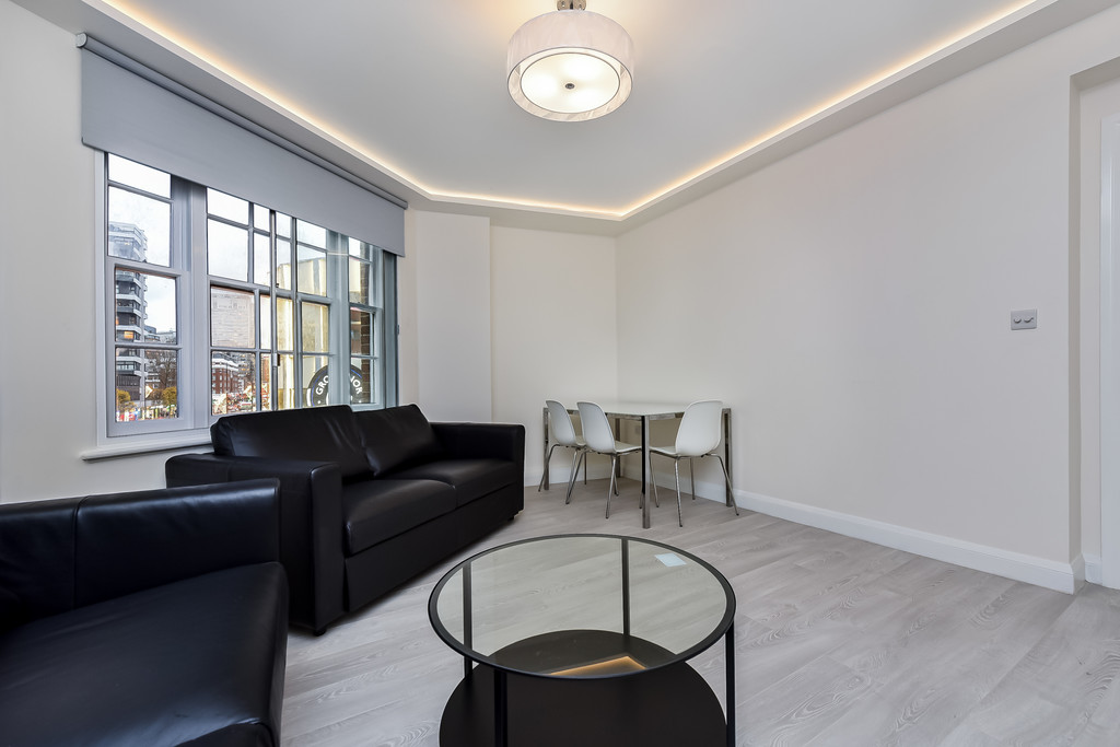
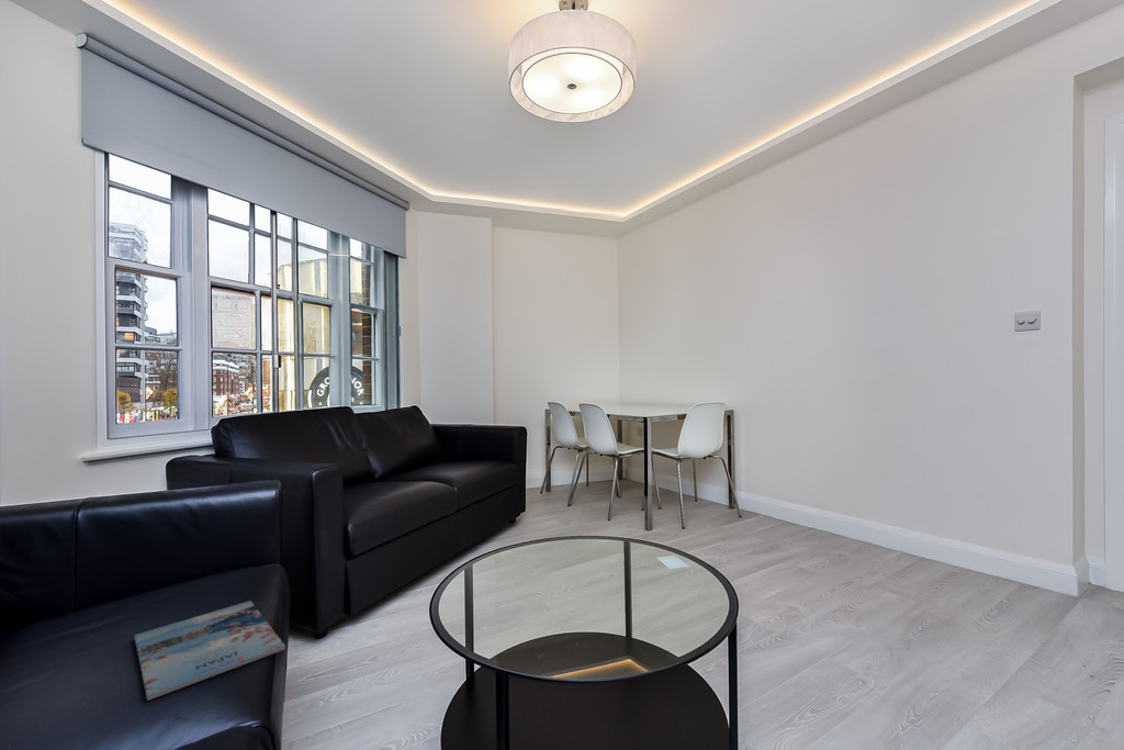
+ magazine [133,600,286,702]
